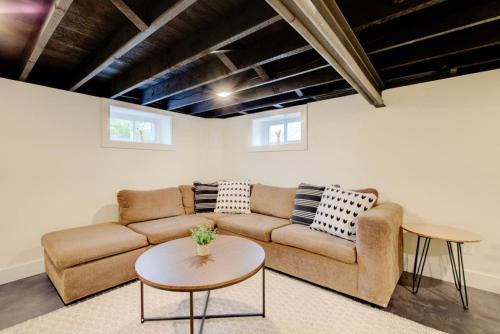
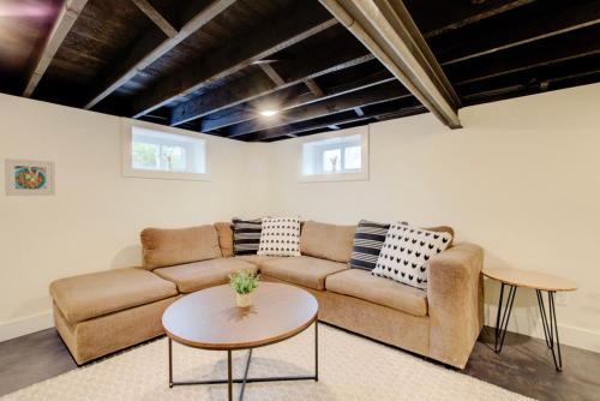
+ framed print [4,157,56,197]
